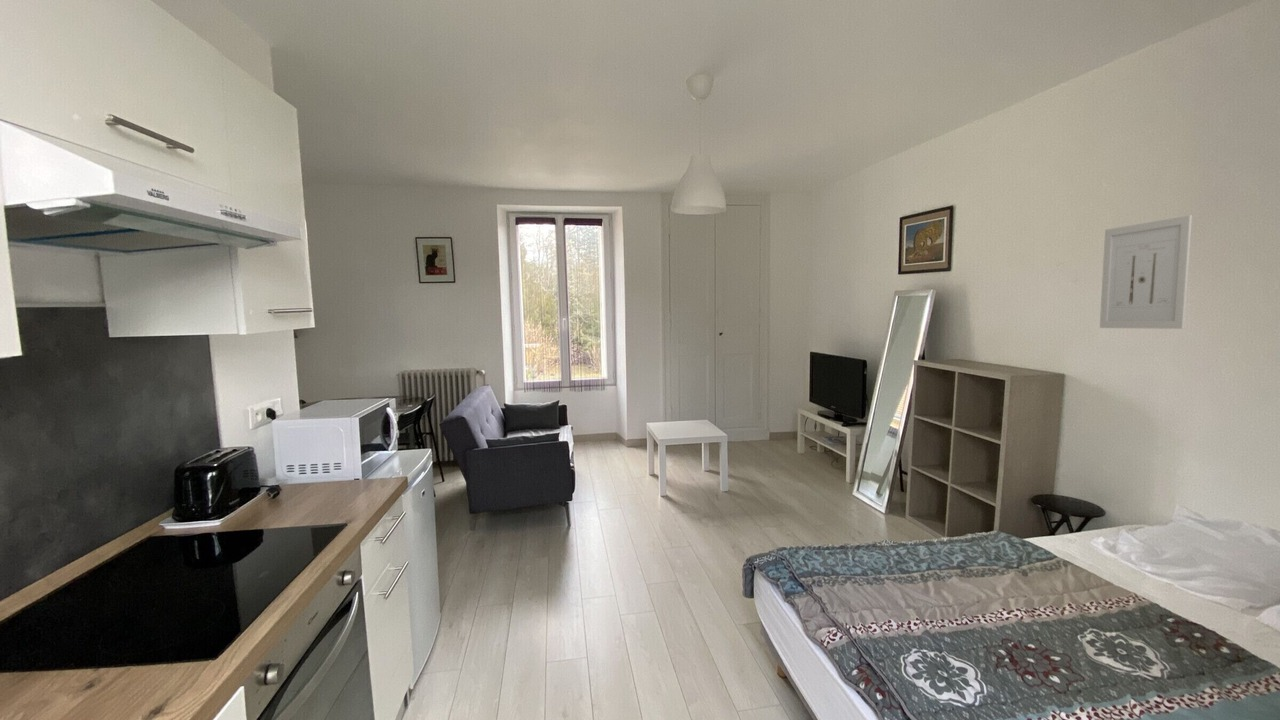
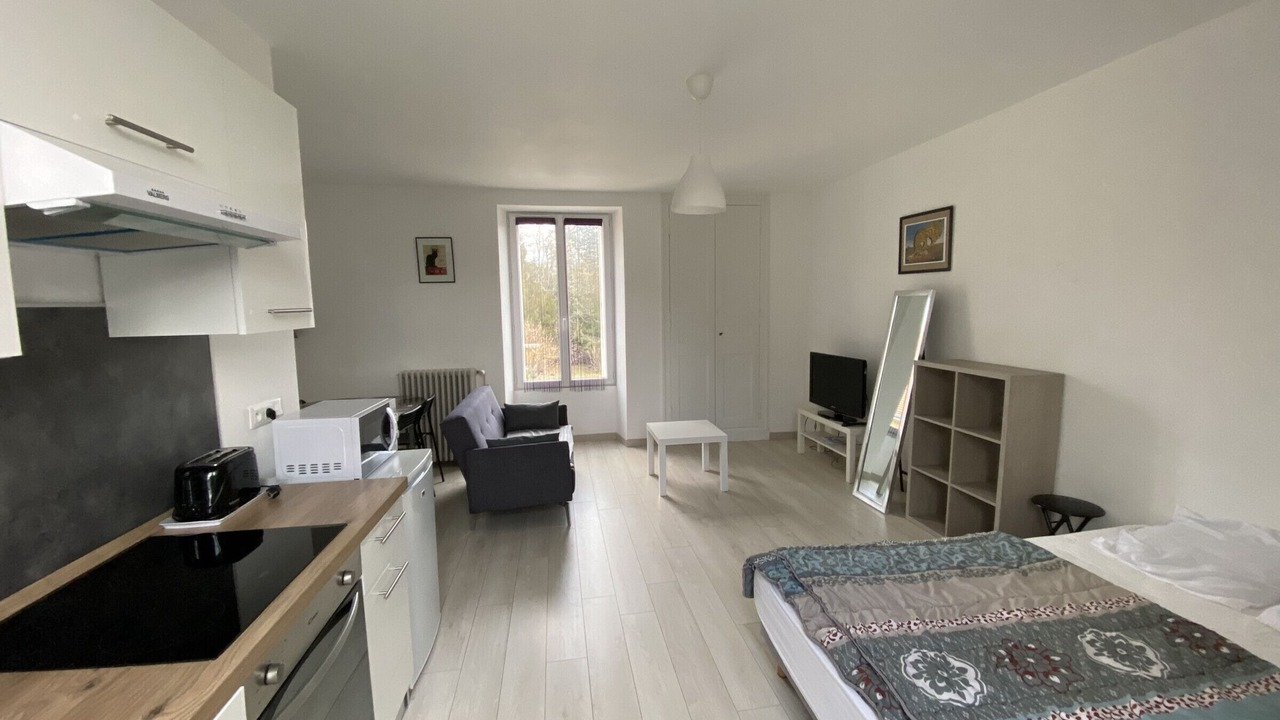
- wall art [1099,214,1193,330]
